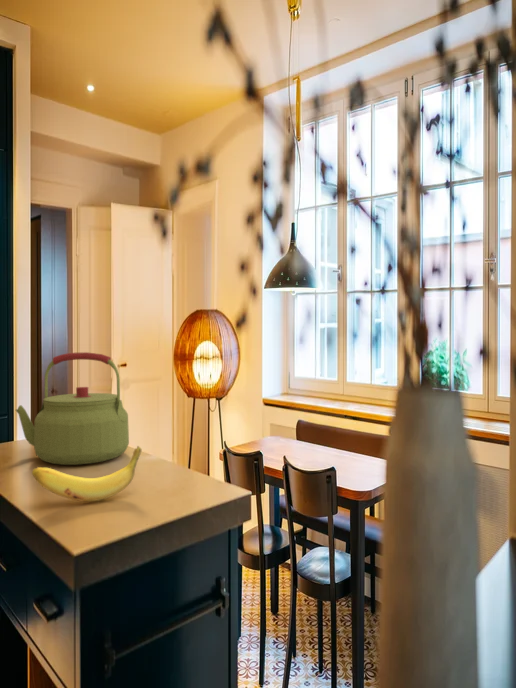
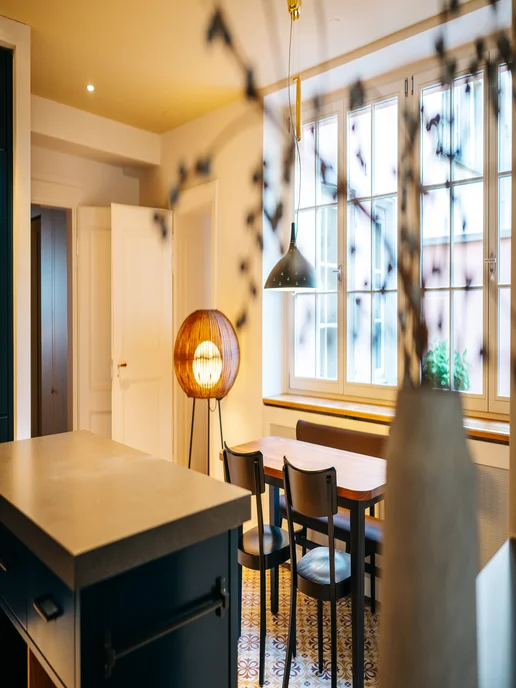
- banana [31,445,142,502]
- kettle [15,351,130,466]
